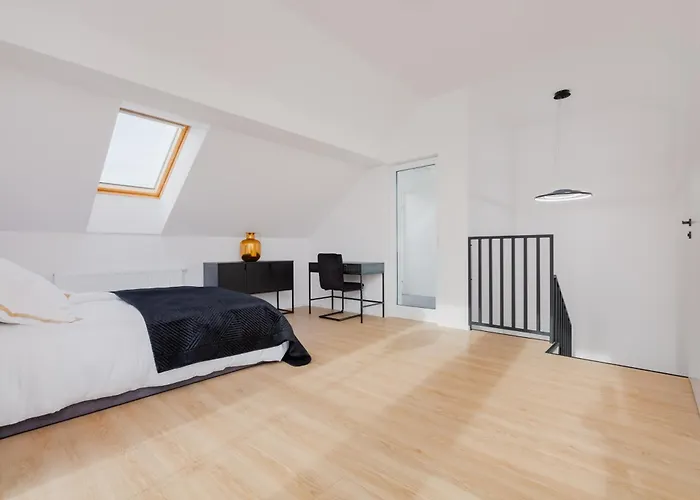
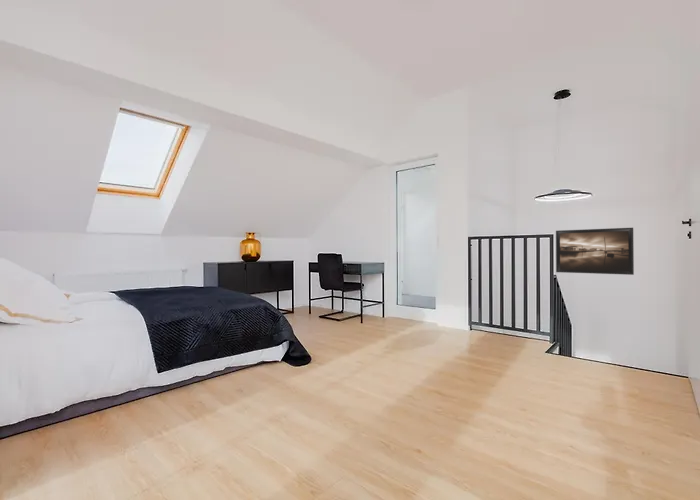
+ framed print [555,227,635,276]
